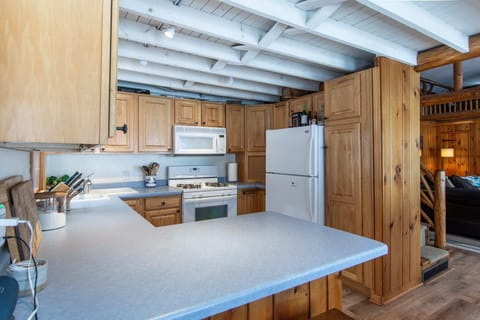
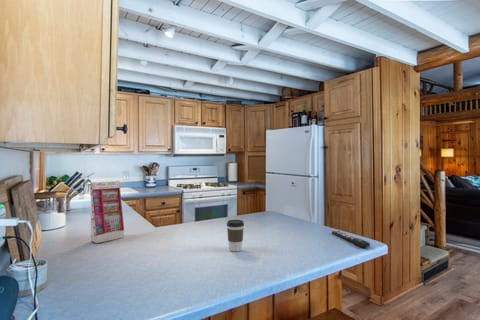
+ gift box [89,180,125,244]
+ coffee cup [226,219,245,252]
+ remote control [331,230,371,248]
